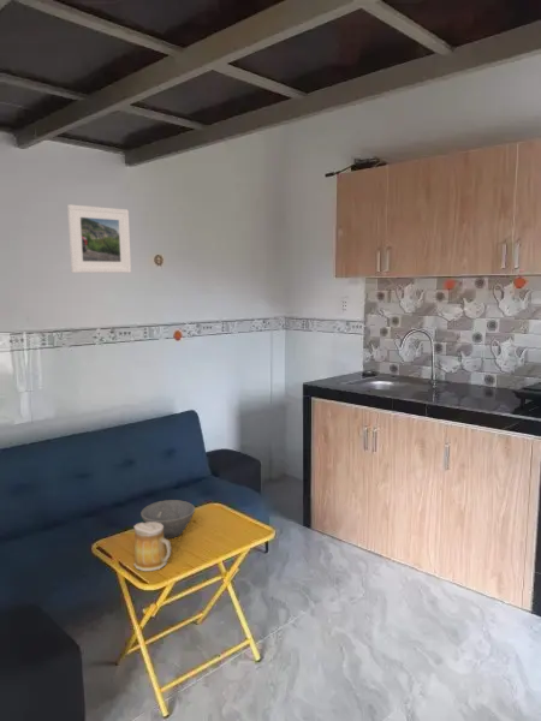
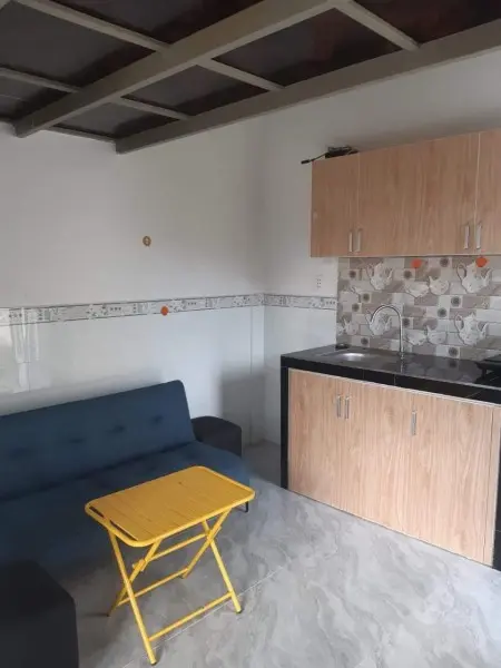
- bowl [139,499,196,540]
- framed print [66,203,132,274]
- mug [132,522,172,573]
